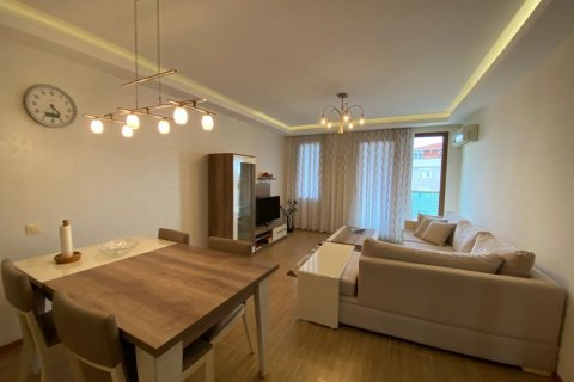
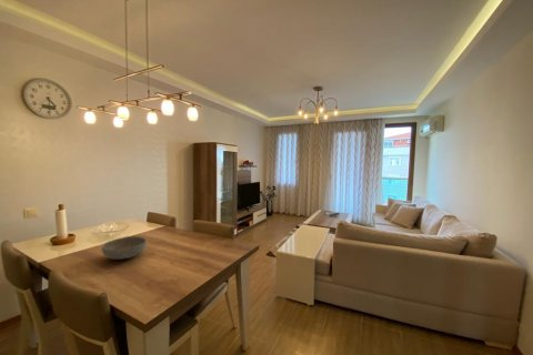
+ bowl [100,235,148,261]
